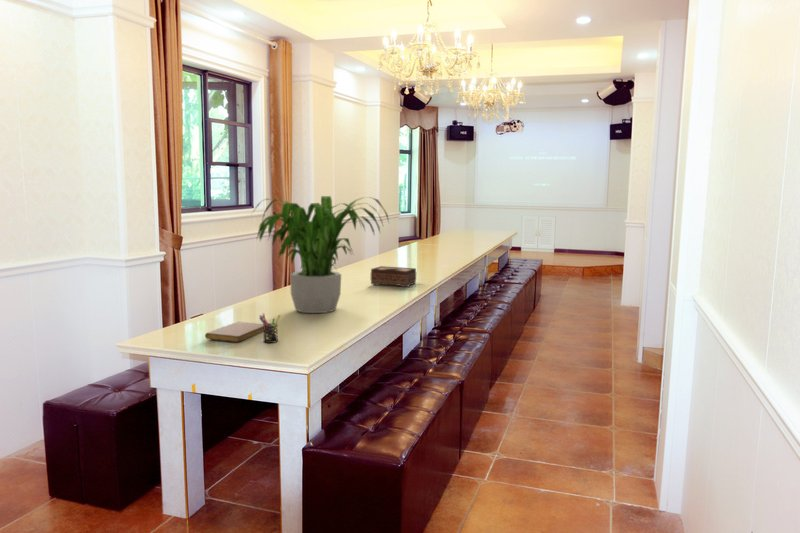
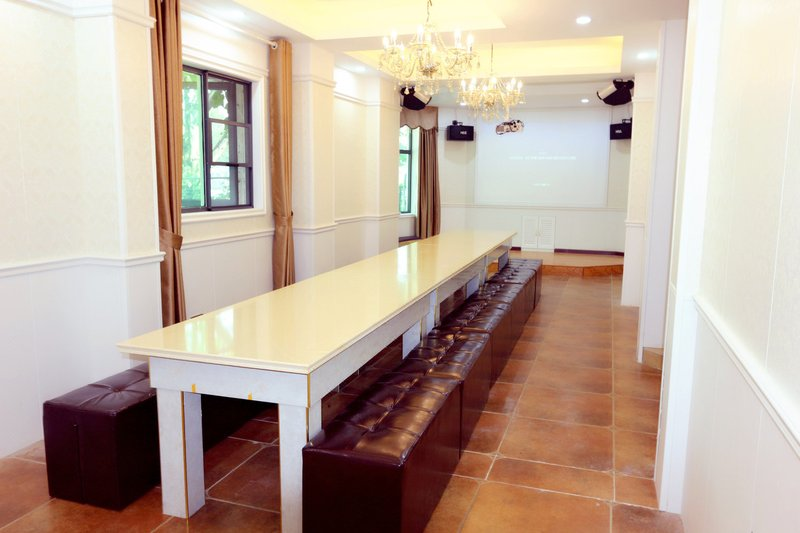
- tissue box [370,265,417,288]
- notebook [204,321,264,343]
- potted plant [251,195,390,314]
- pen holder [258,312,281,344]
